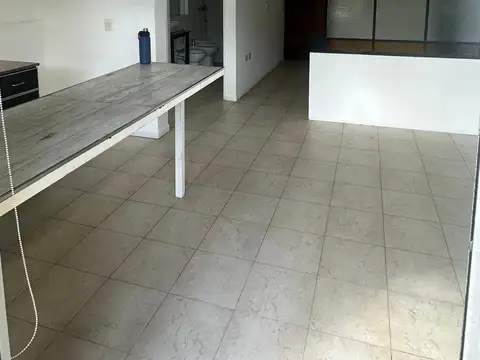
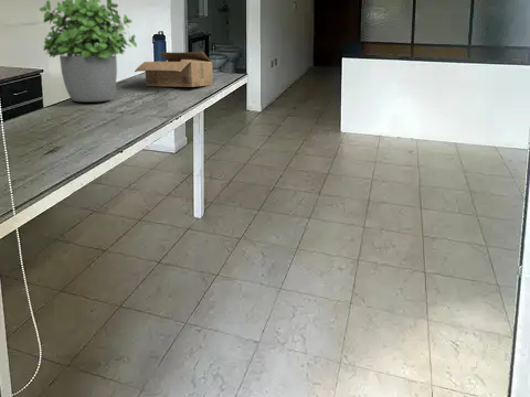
+ cardboard box [134,51,213,88]
+ potted plant [39,0,138,103]
